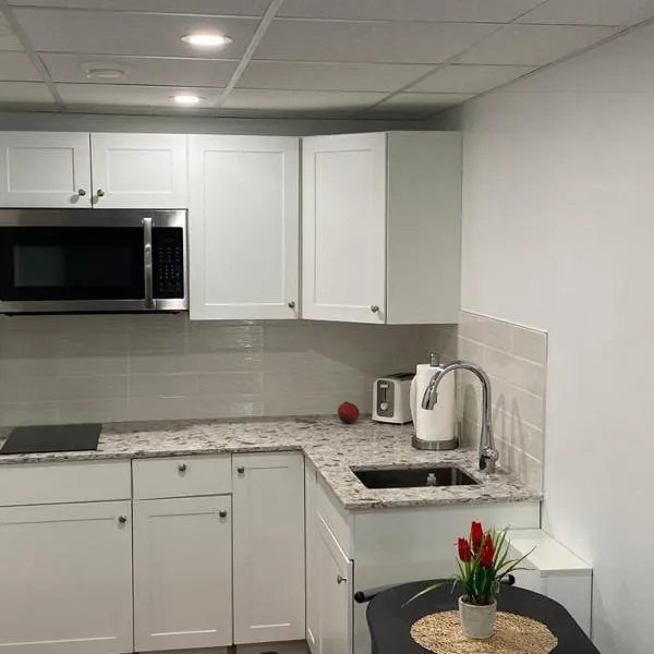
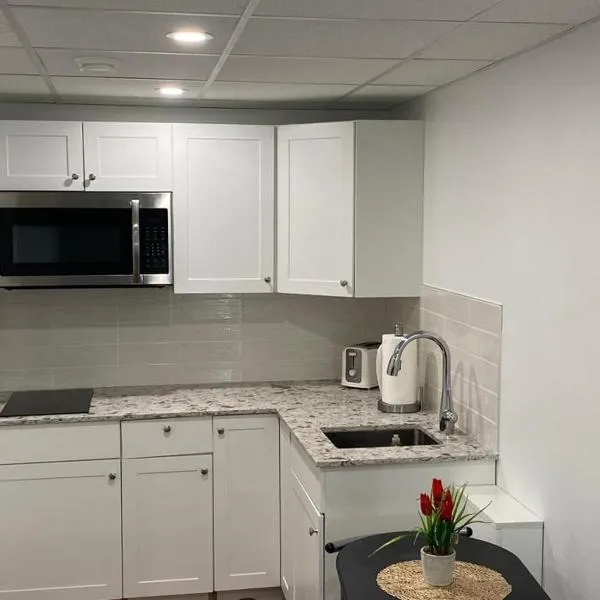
- fruit [337,400,360,424]
